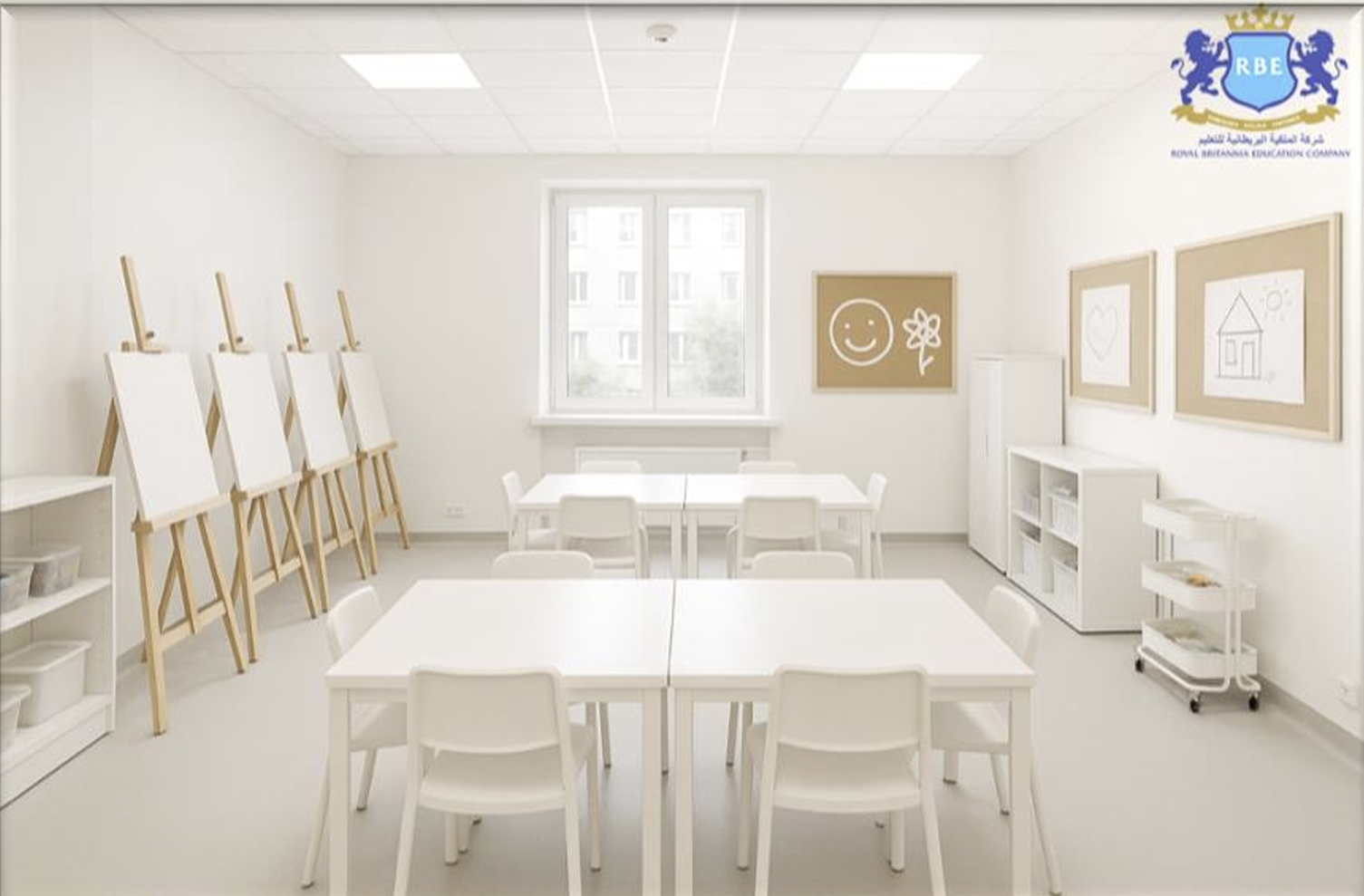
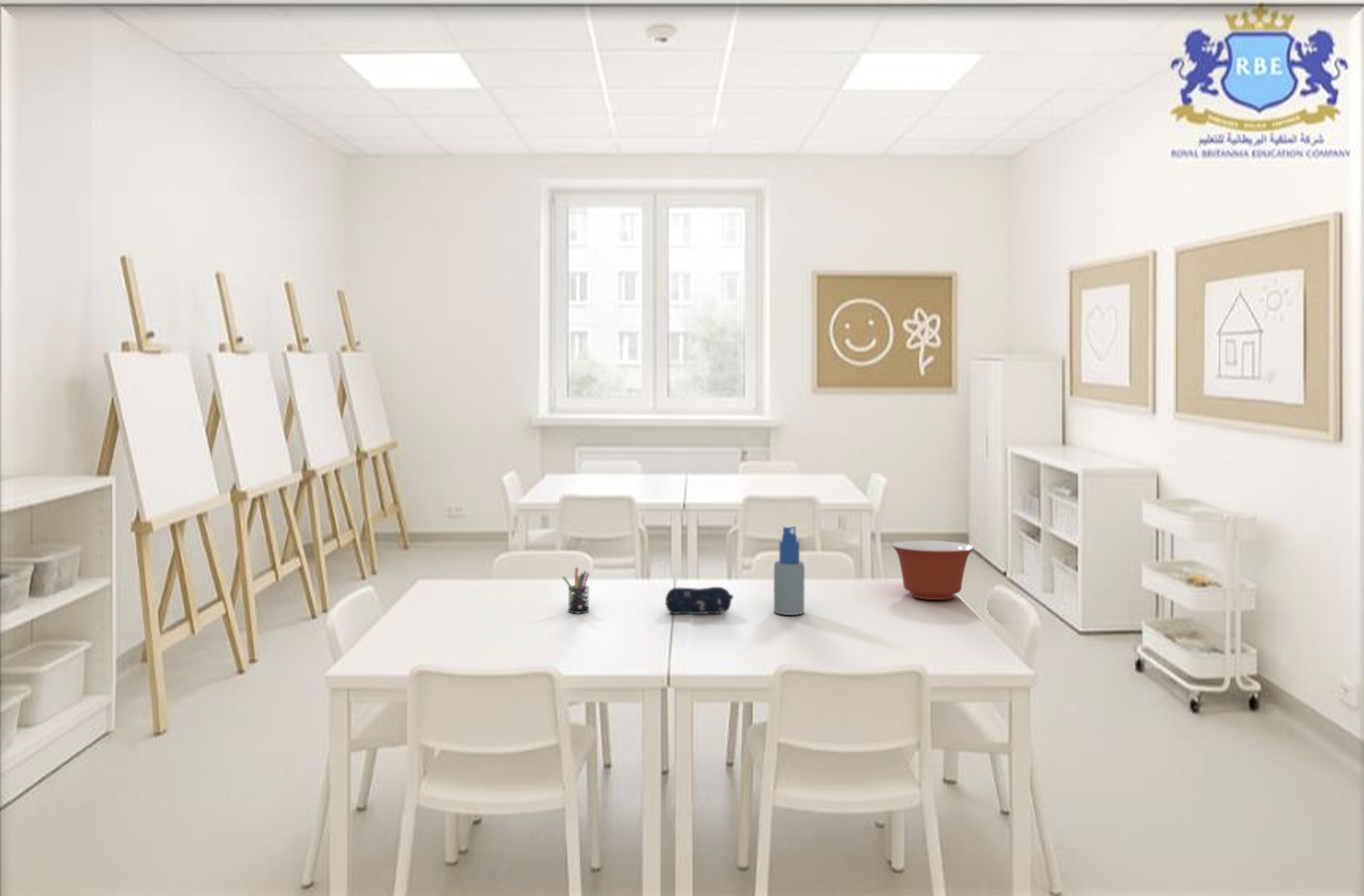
+ mixing bowl [891,540,975,601]
+ spray bottle [773,525,806,616]
+ pen holder [562,566,590,614]
+ pencil case [664,586,734,615]
